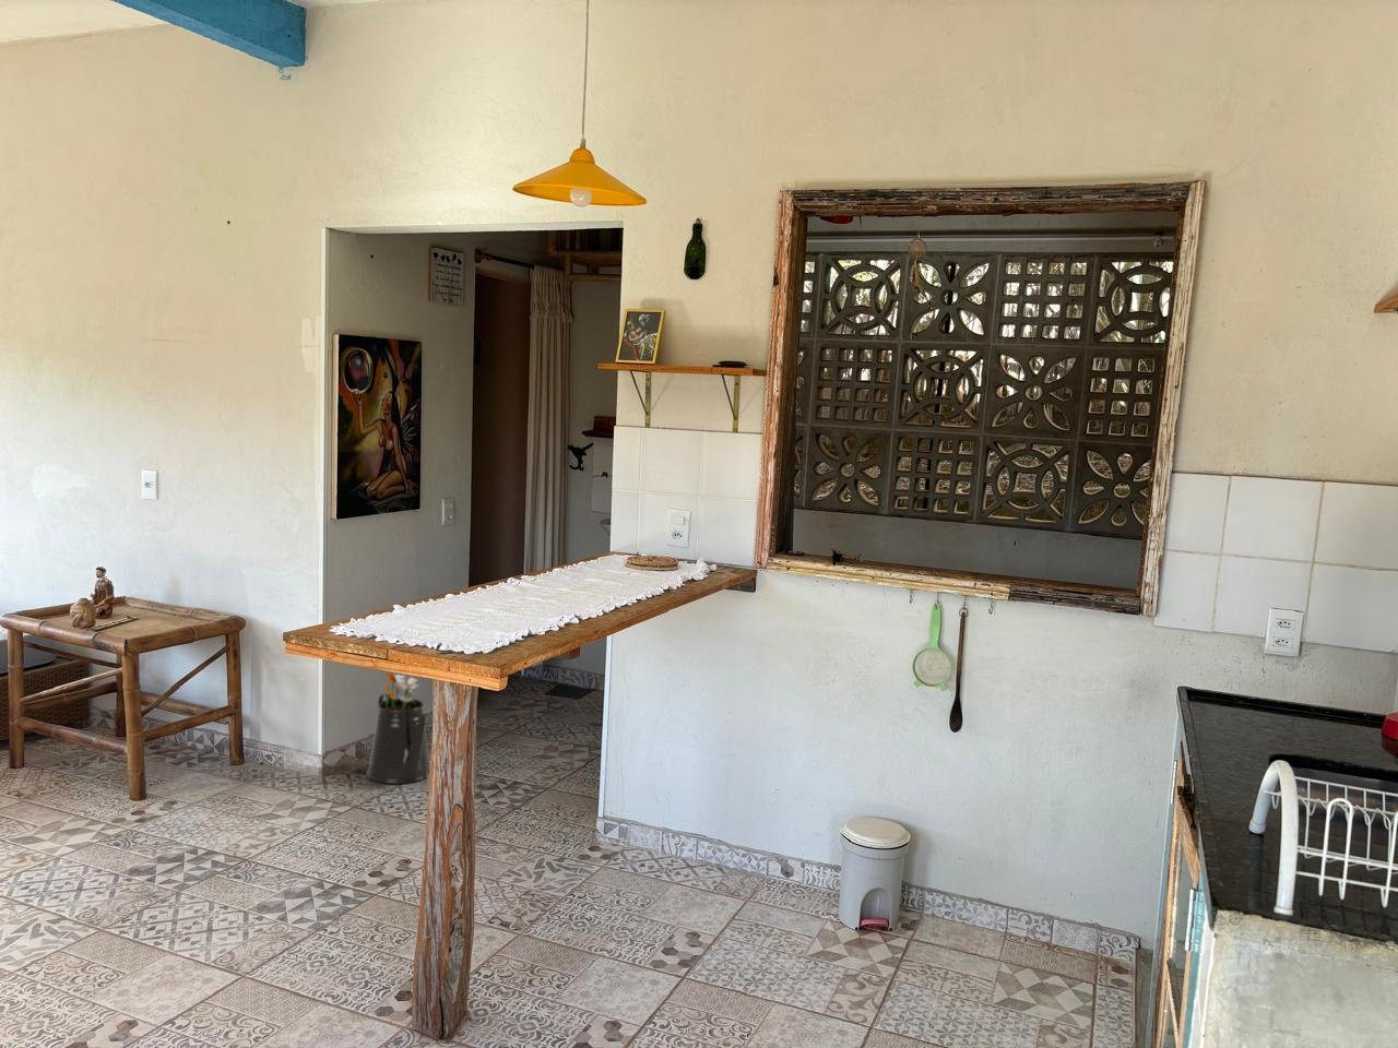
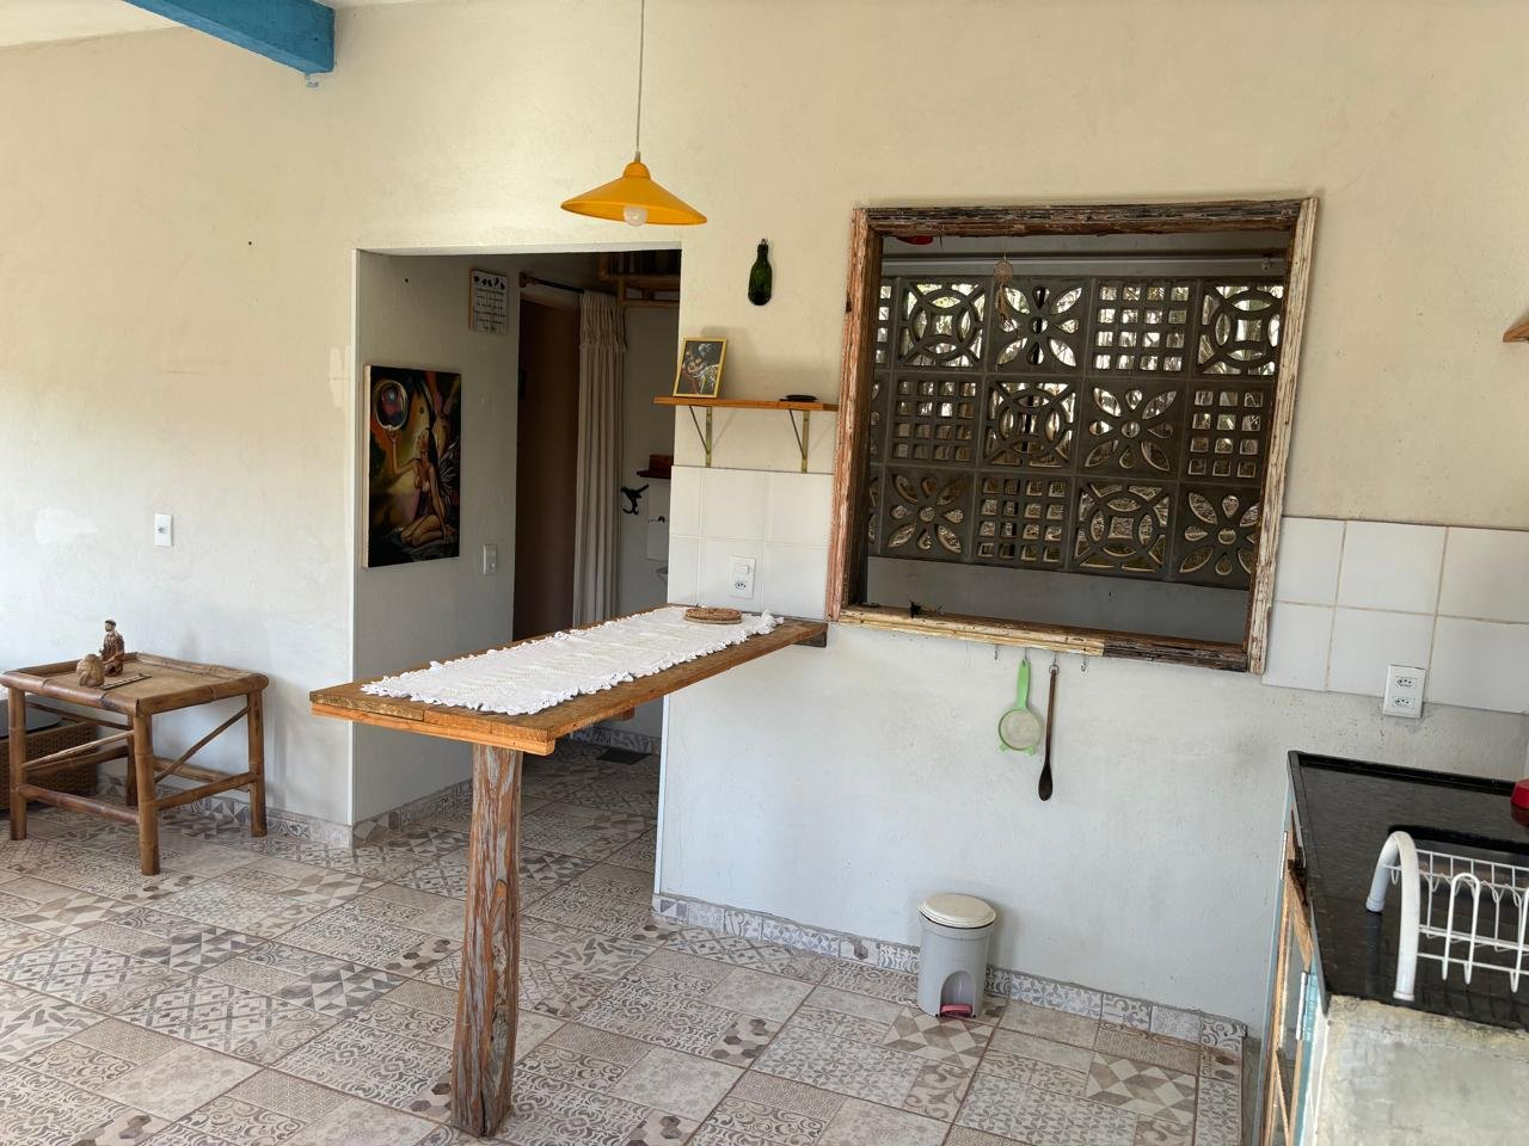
- watering can [365,672,433,785]
